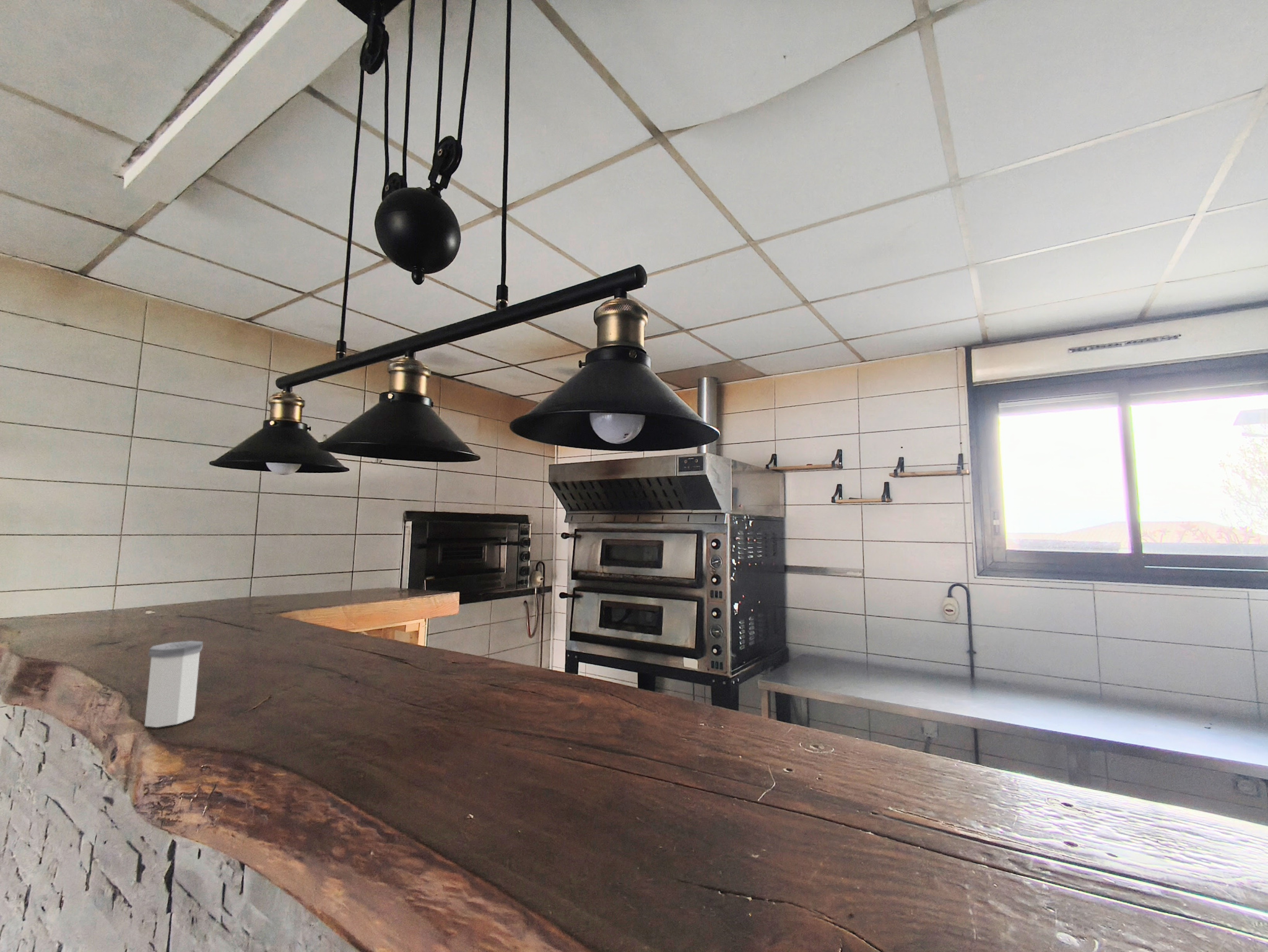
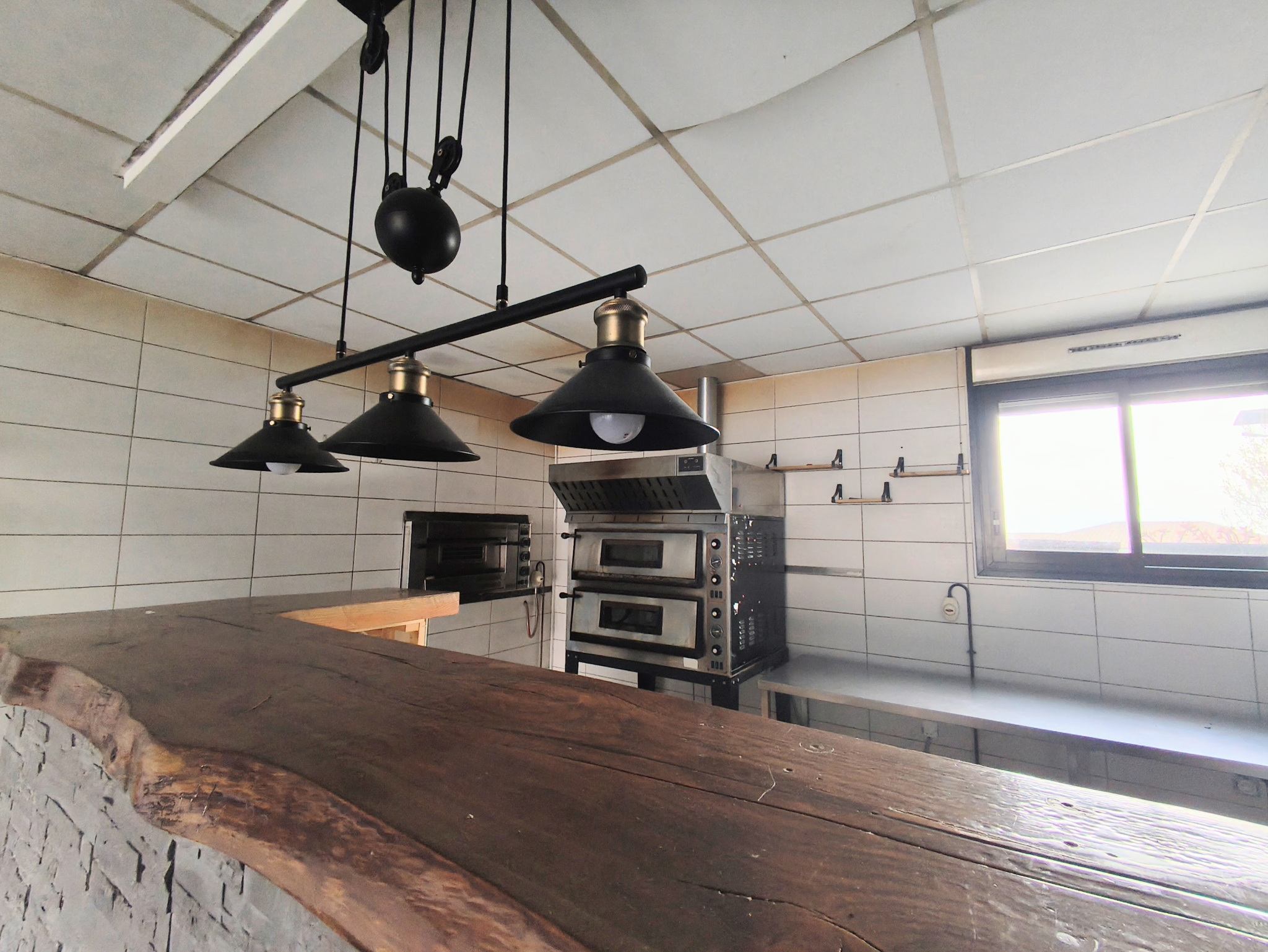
- salt shaker [144,640,204,728]
